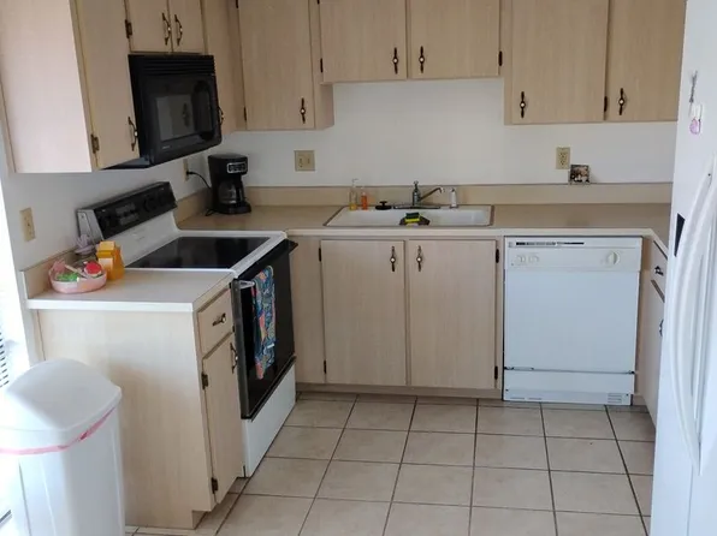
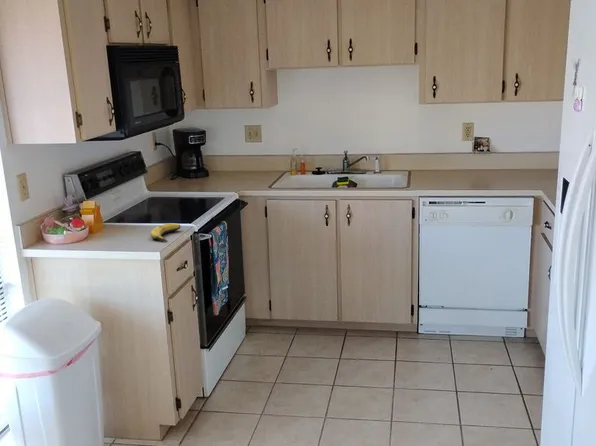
+ banana [150,222,182,243]
